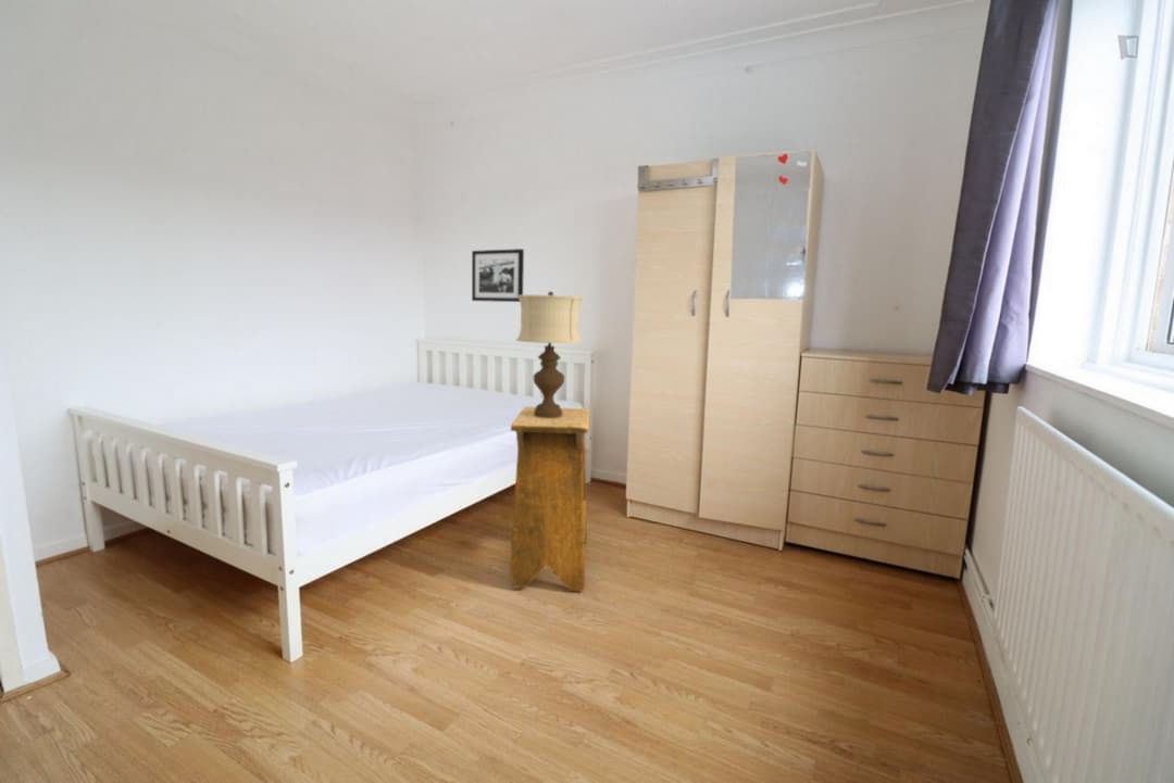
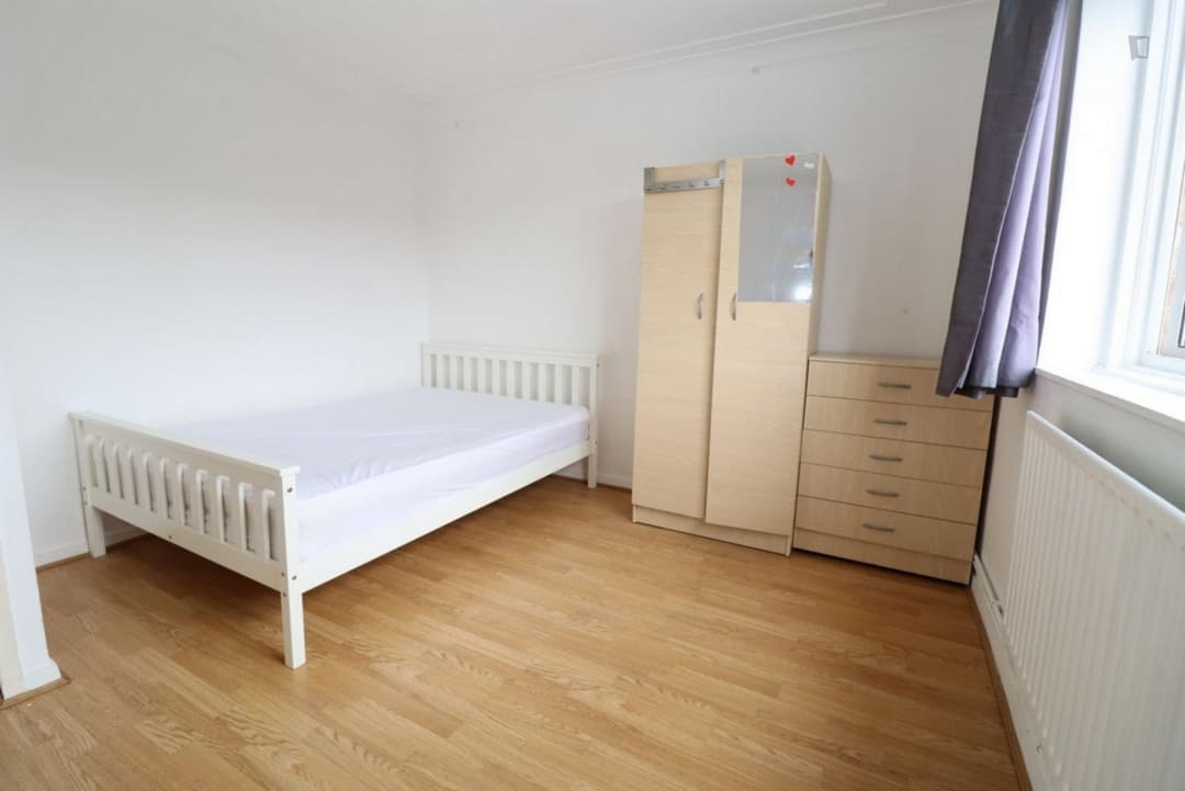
- picture frame [471,248,525,303]
- table lamp [515,290,585,418]
- stool [509,405,591,593]
